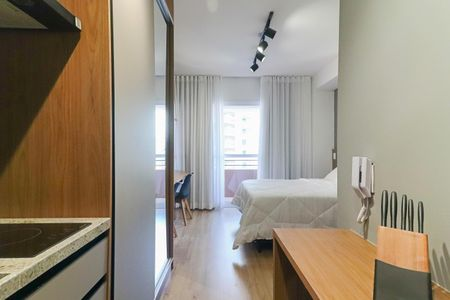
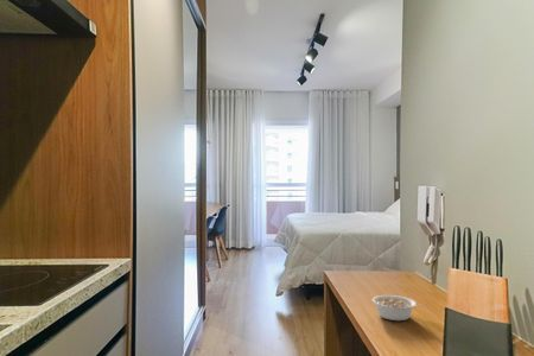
+ legume [371,294,425,322]
